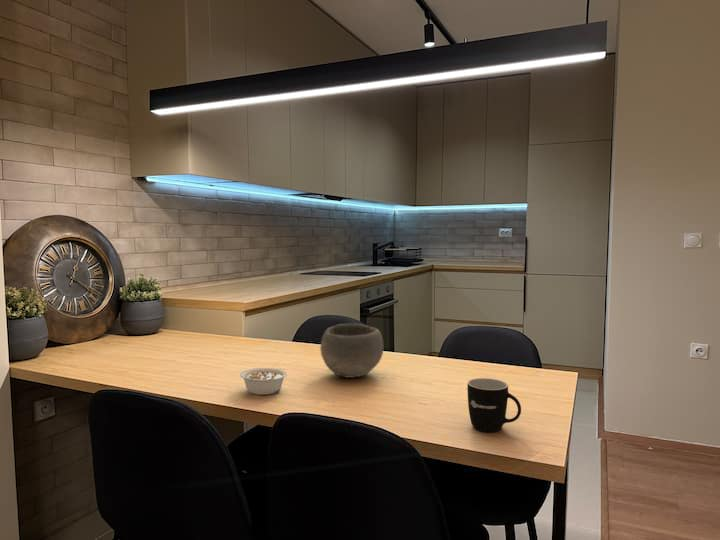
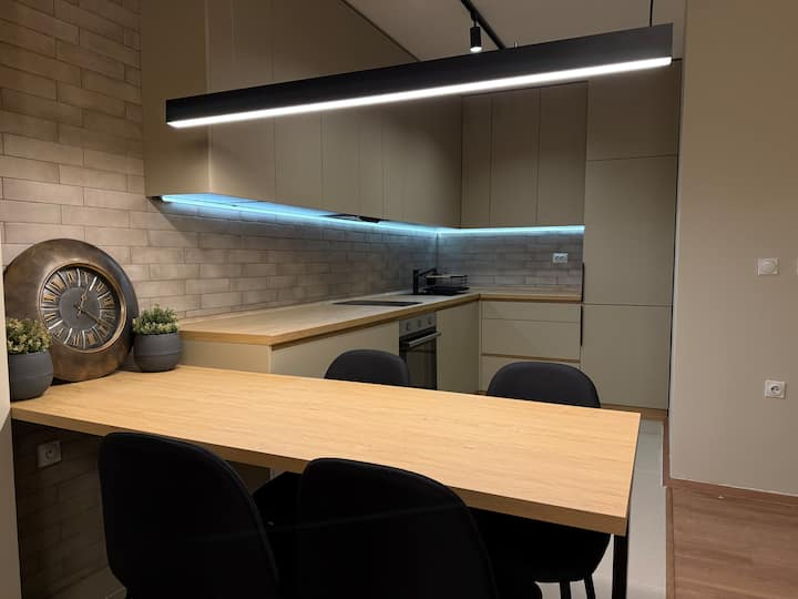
- legume [239,367,288,396]
- bowl [319,322,384,379]
- mug [466,377,522,433]
